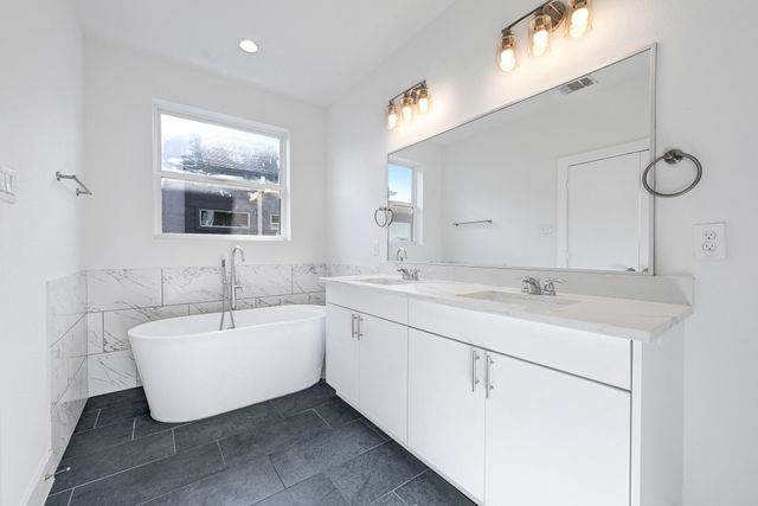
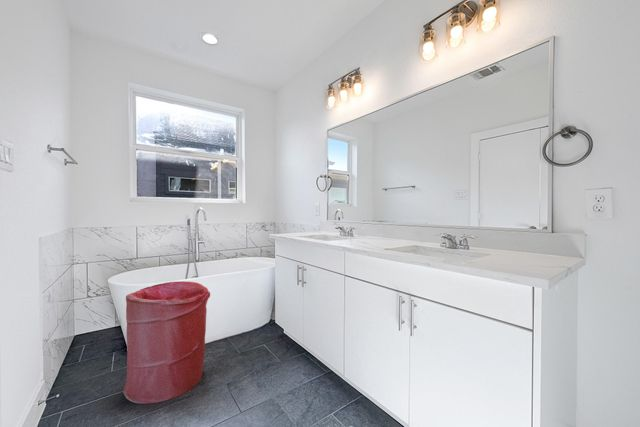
+ laundry hamper [122,280,211,405]
